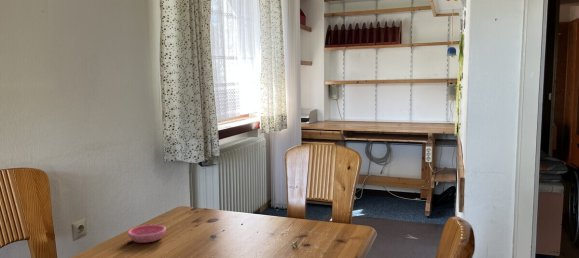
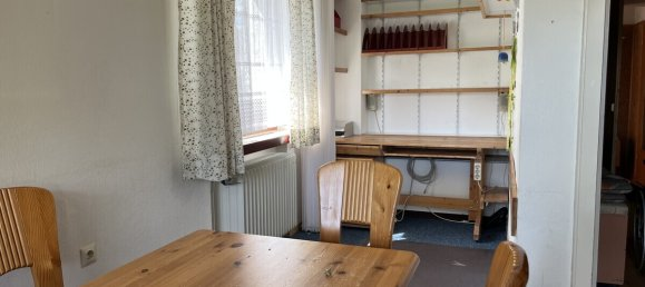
- saucer [127,224,167,244]
